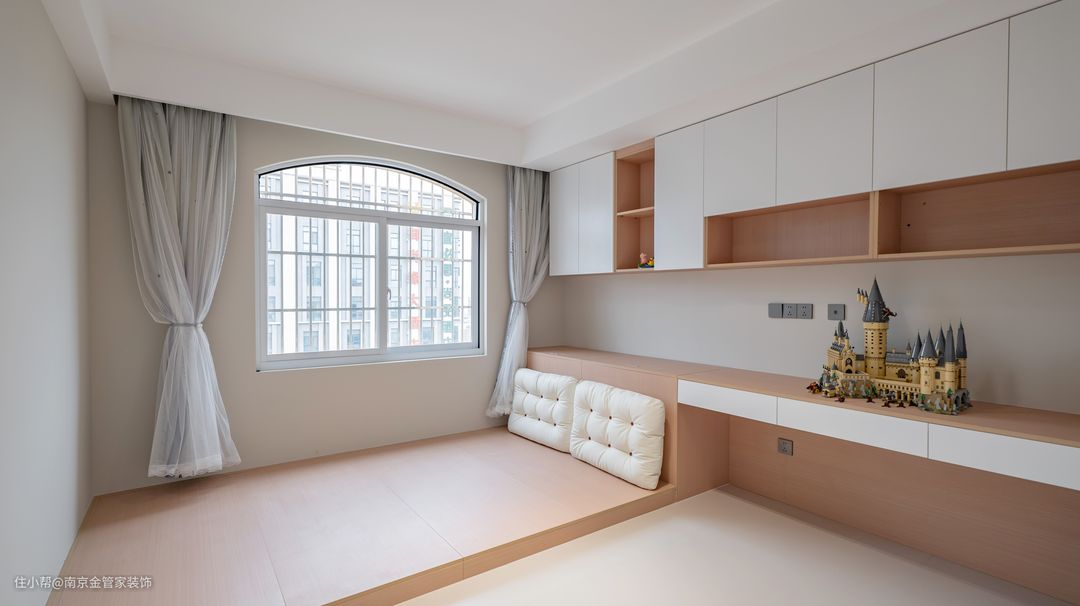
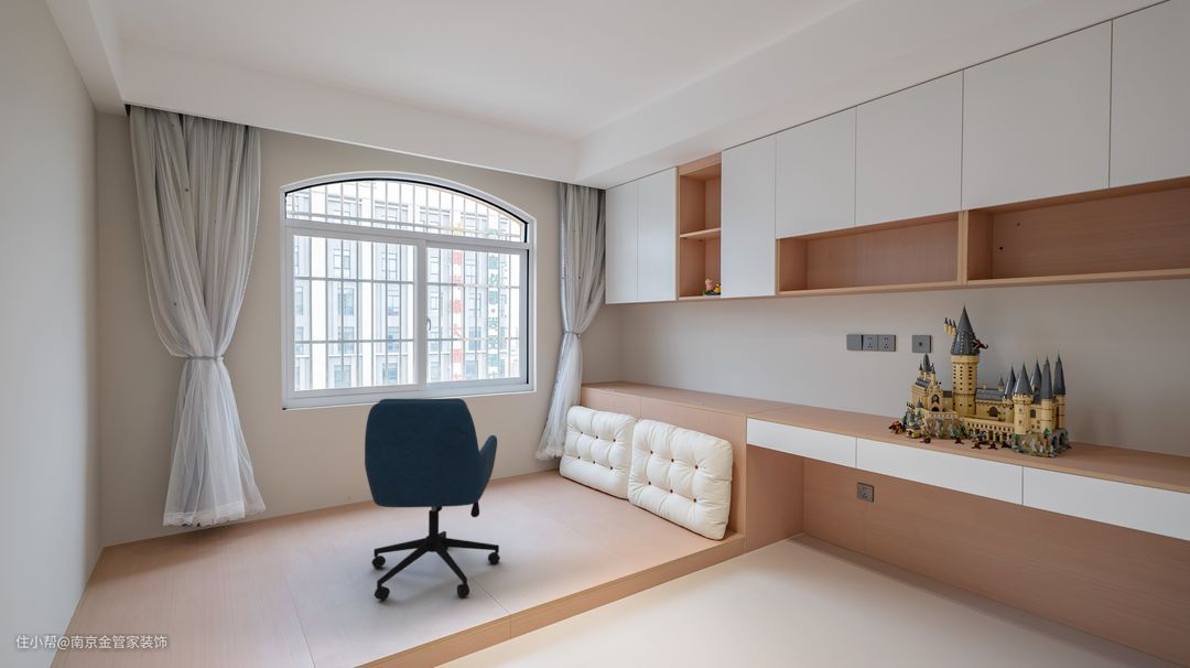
+ office chair [364,397,501,602]
